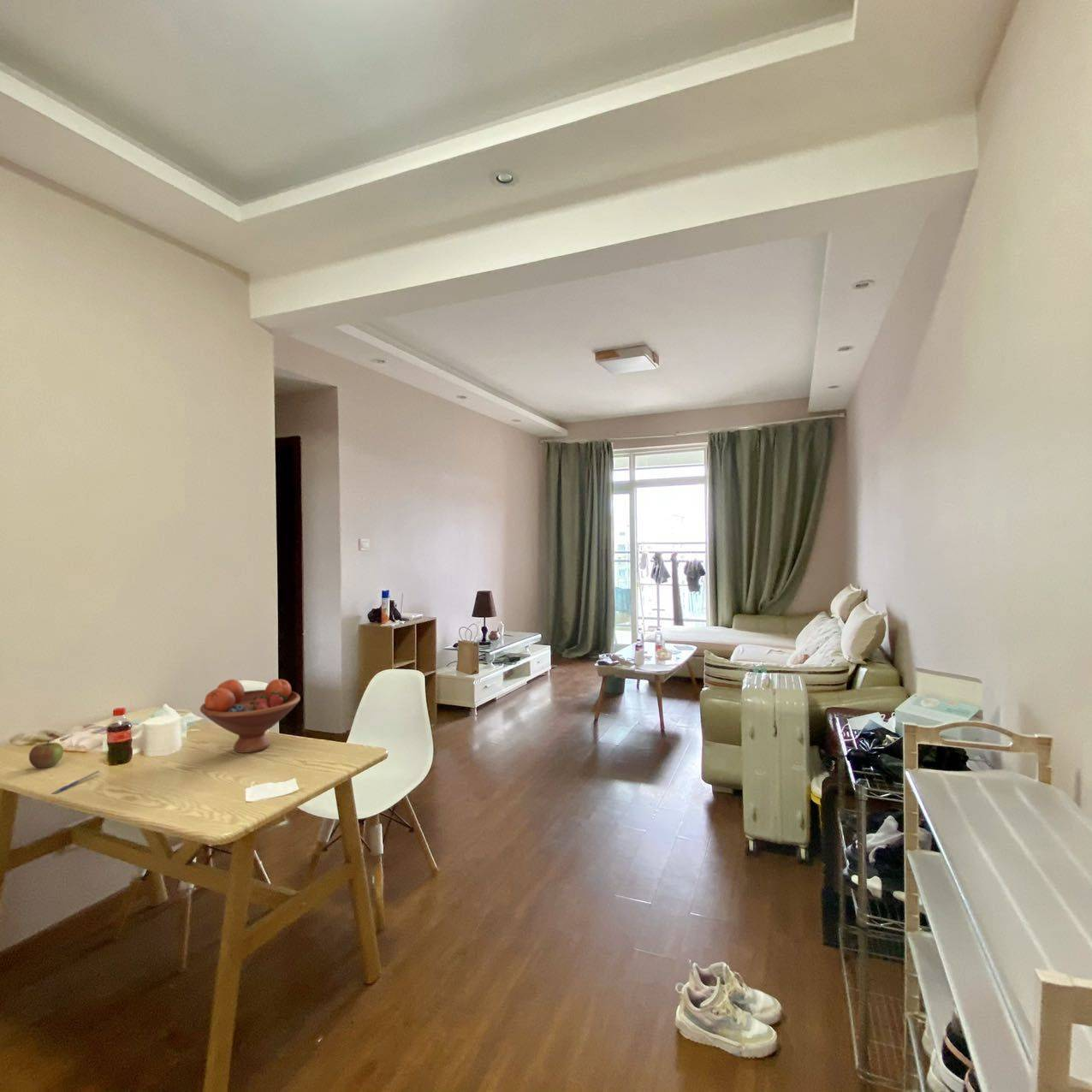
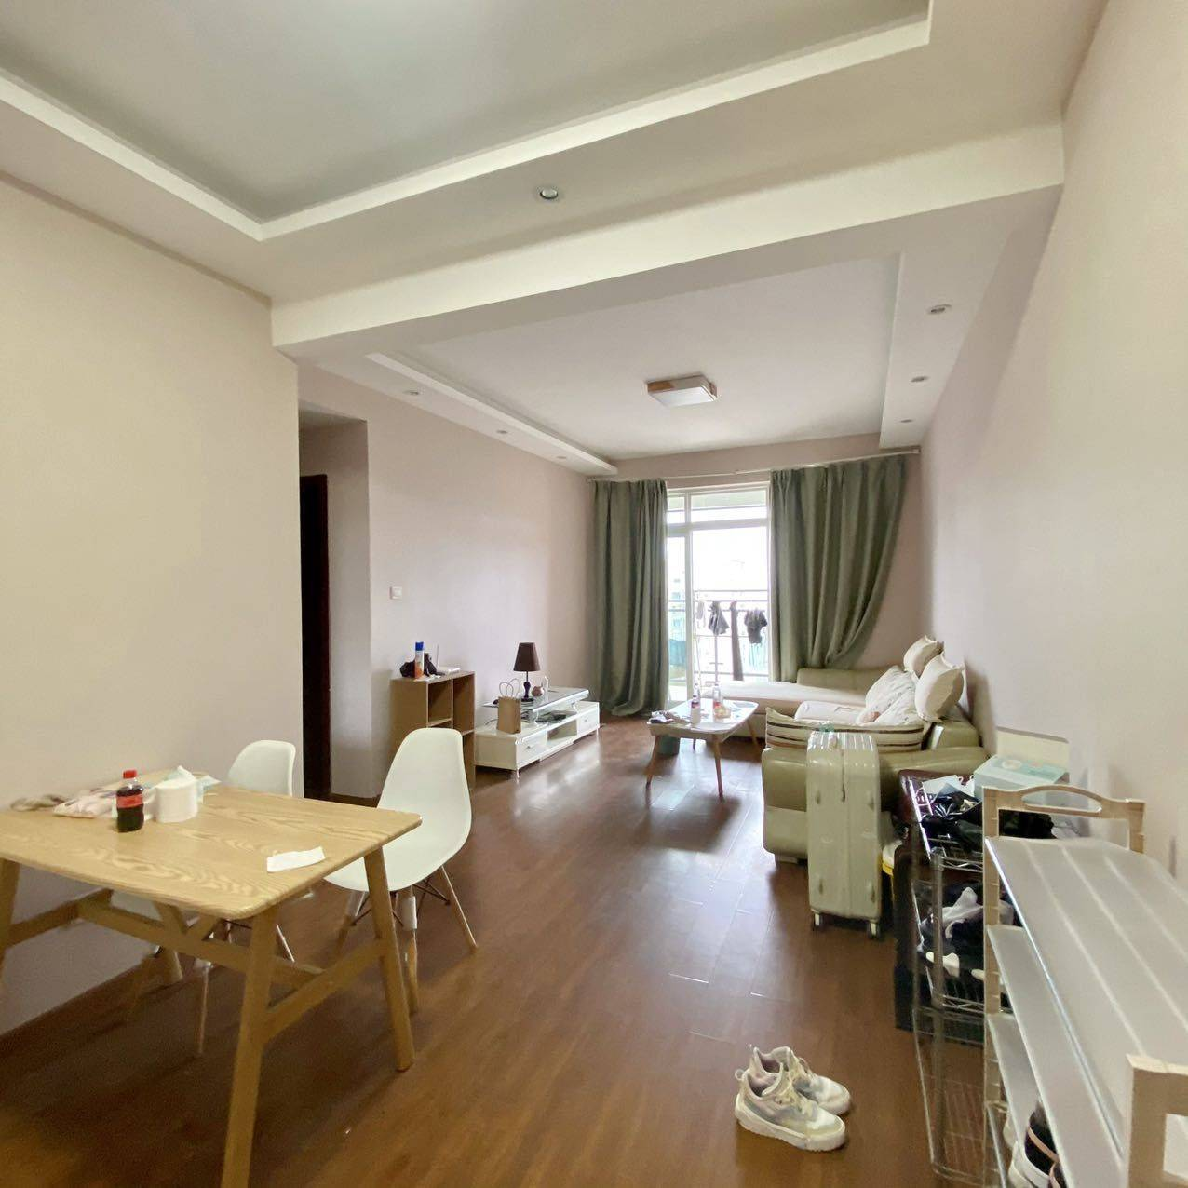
- fruit bowl [199,679,301,754]
- apple [28,740,64,769]
- pen [51,770,100,795]
